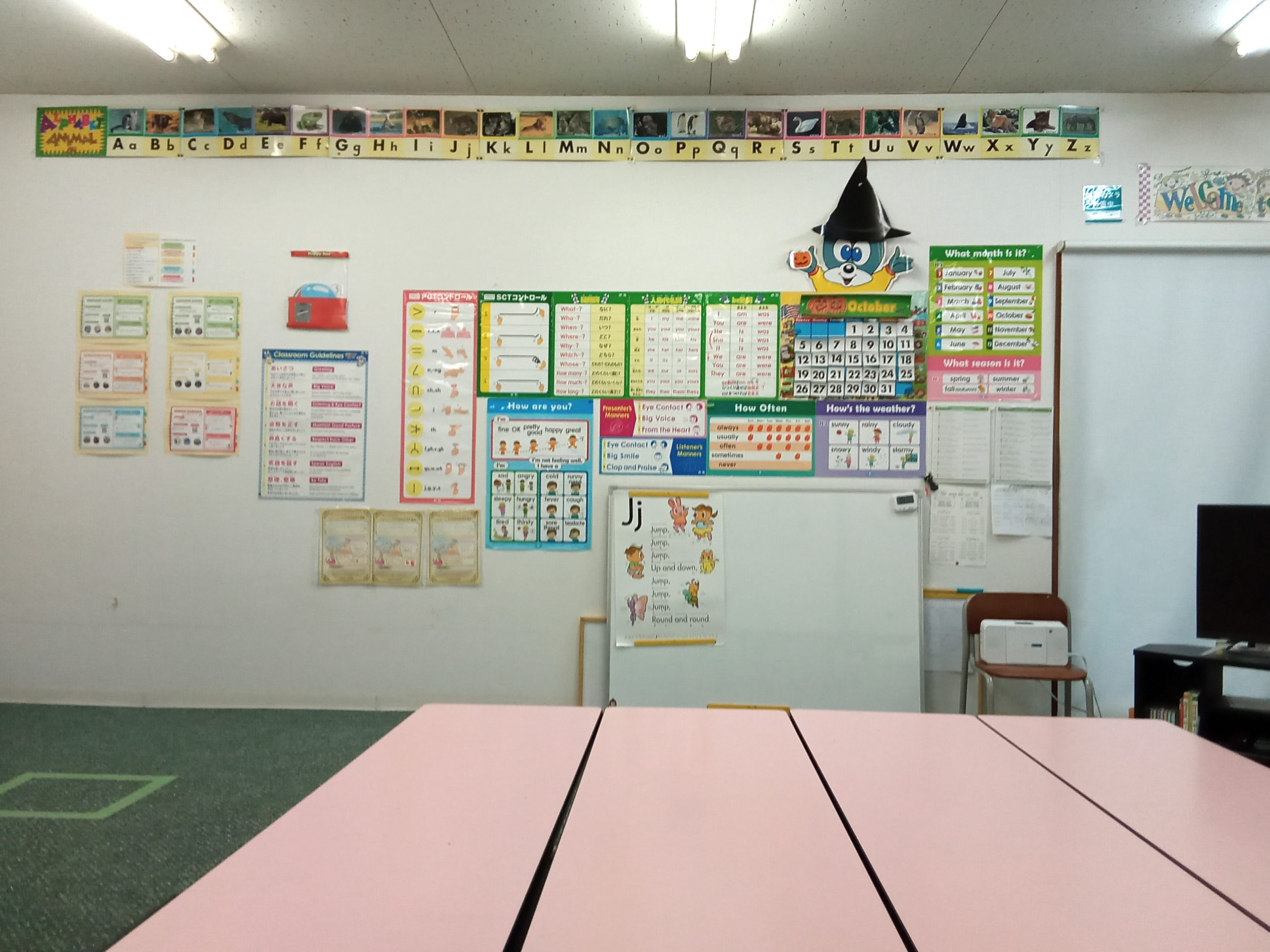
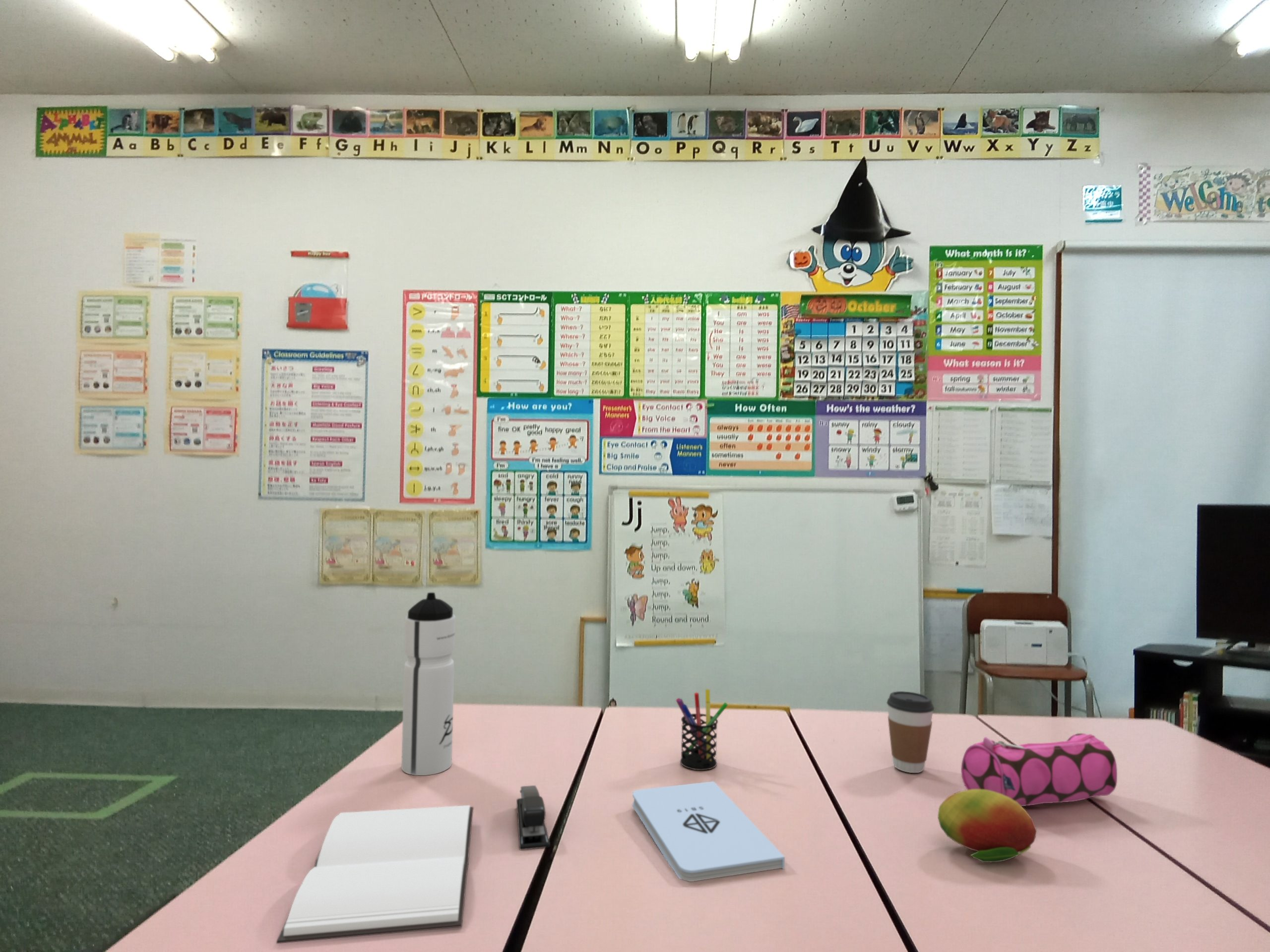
+ coffee cup [886,691,935,773]
+ water bottle [401,592,456,776]
+ notepad [632,781,785,882]
+ fruit [938,789,1037,863]
+ pencil case [960,733,1118,807]
+ stapler [516,785,551,850]
+ pen holder [676,689,729,771]
+ book [276,805,474,944]
